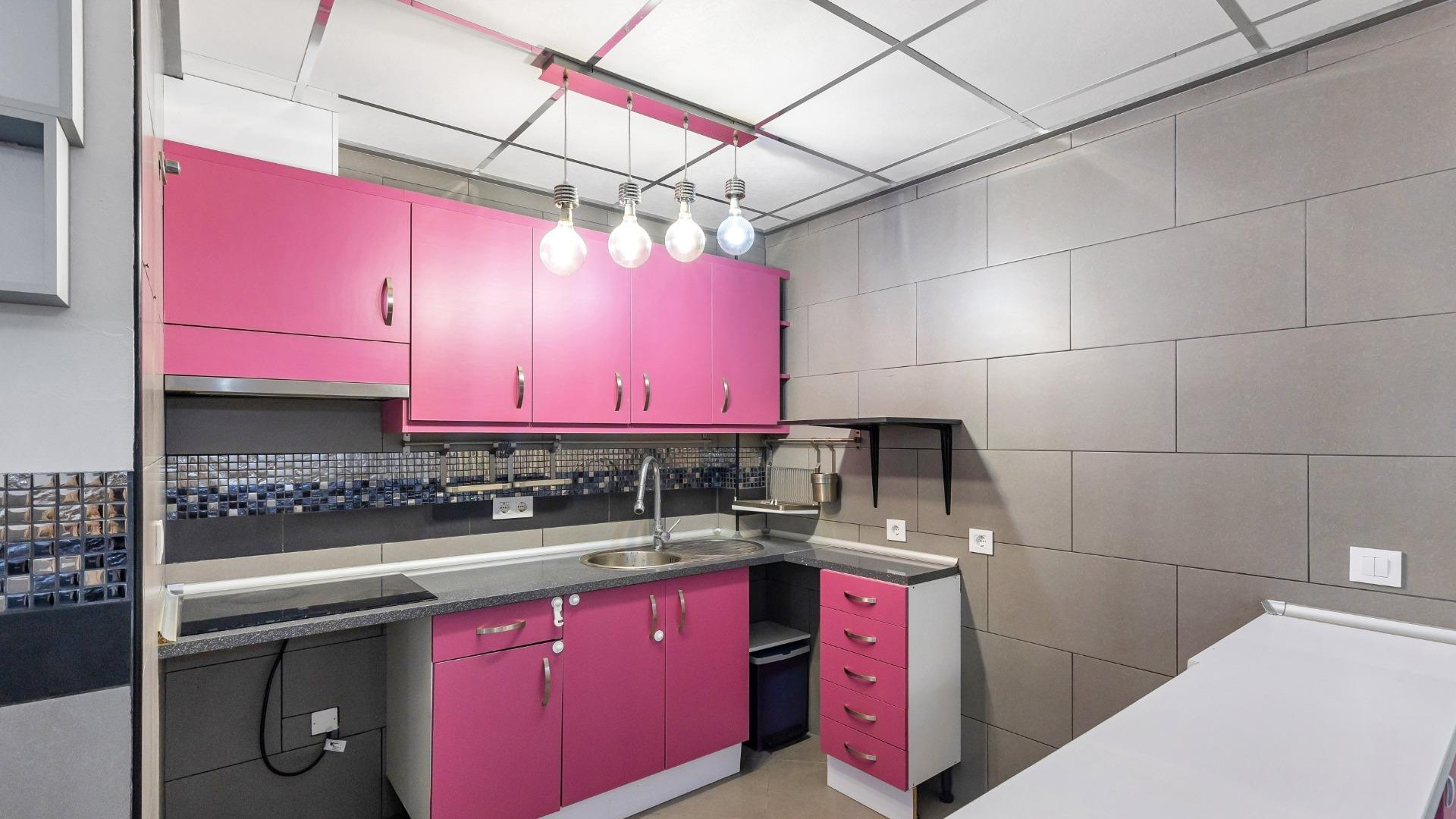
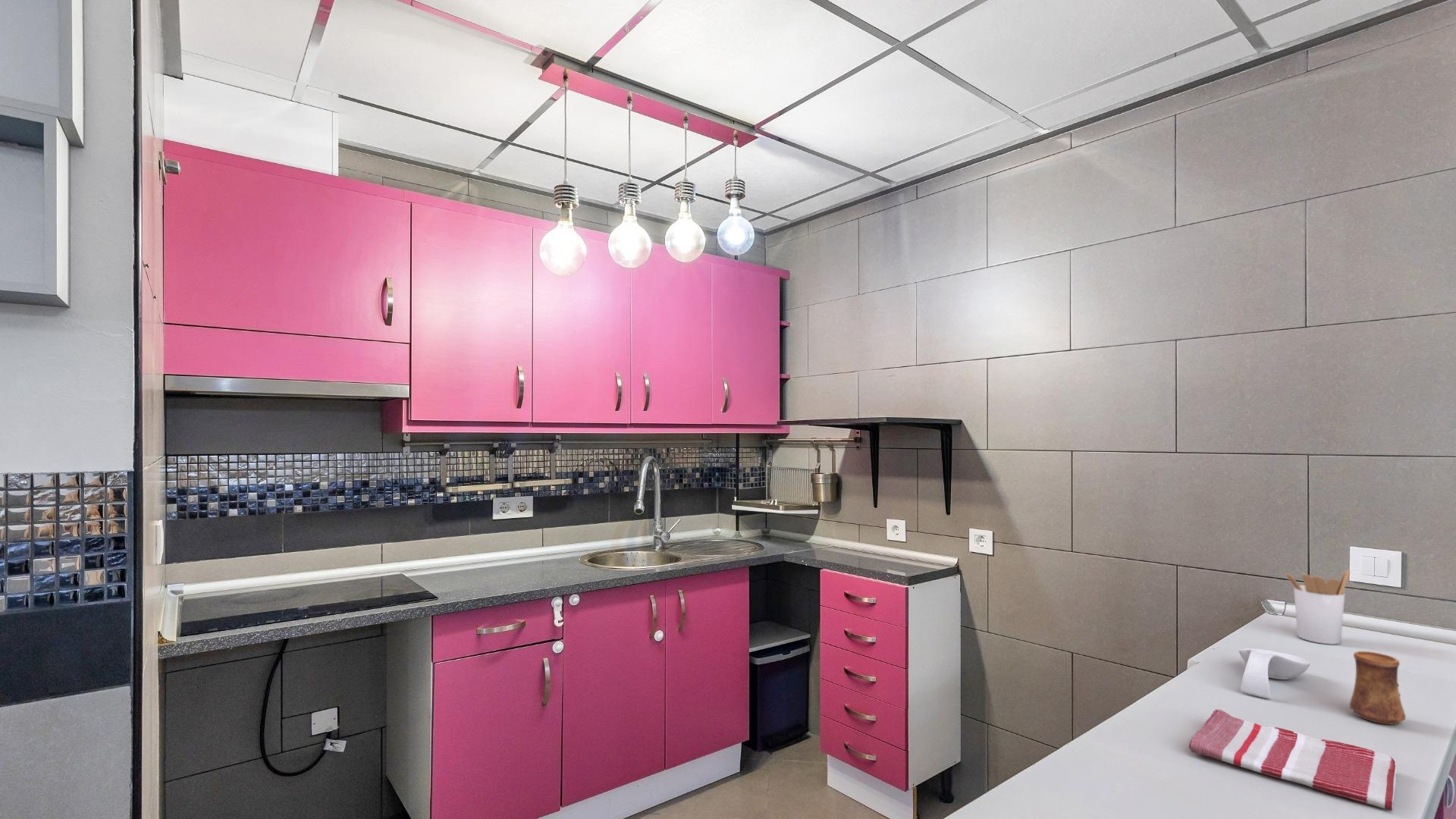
+ cup [1348,651,1407,726]
+ dish towel [1188,709,1398,811]
+ spoon rest [1238,648,1310,699]
+ utensil holder [1284,569,1351,645]
